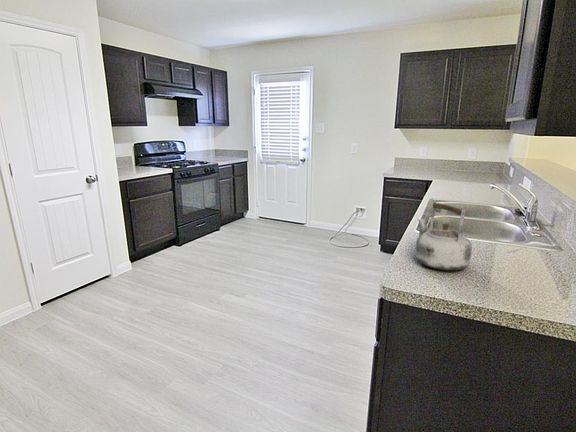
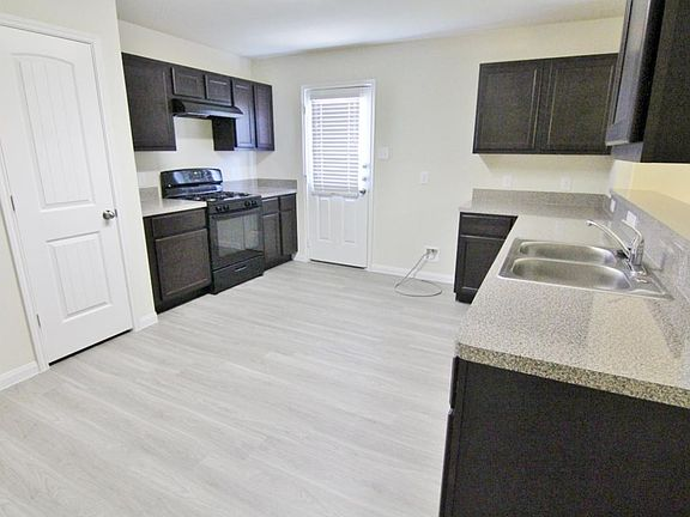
- kettle [414,200,473,271]
